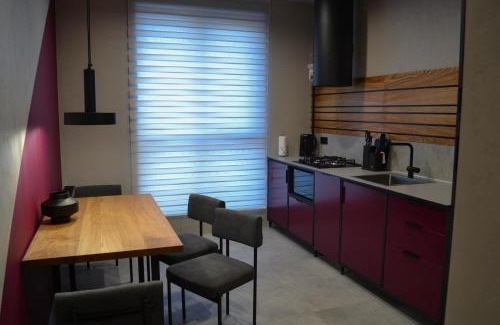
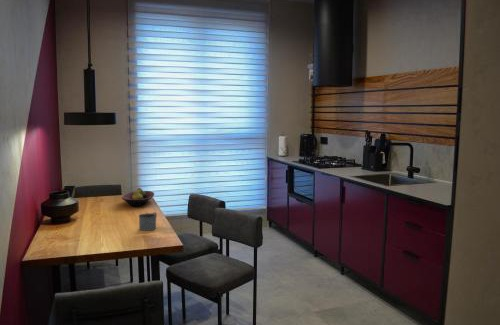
+ fruit bowl [121,187,155,207]
+ mug [138,211,158,232]
